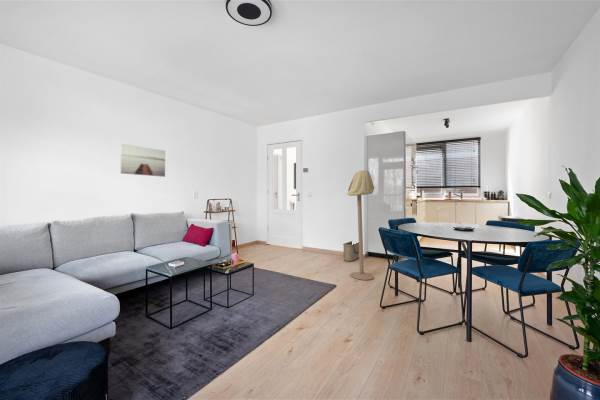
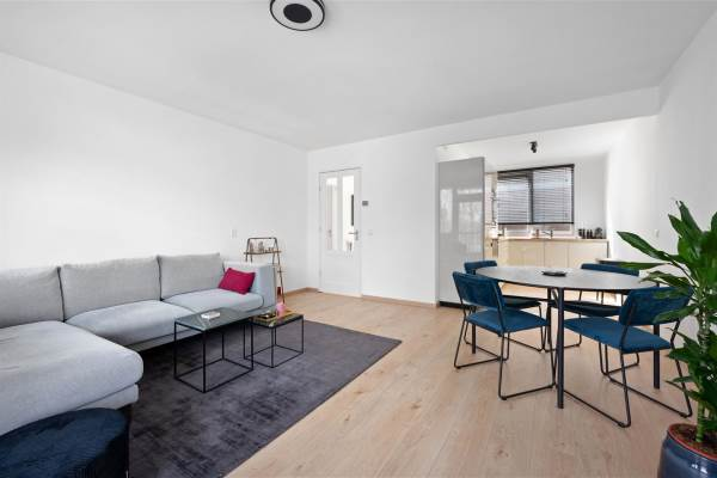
- floor lamp [346,169,375,281]
- wall art [120,143,166,178]
- basket [342,240,359,262]
